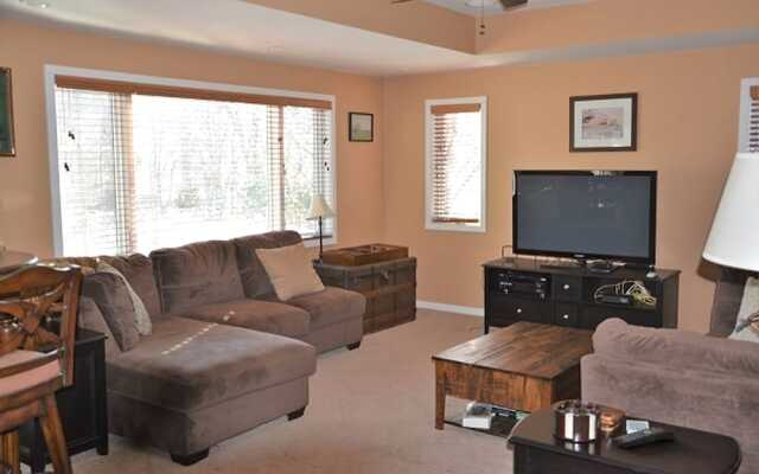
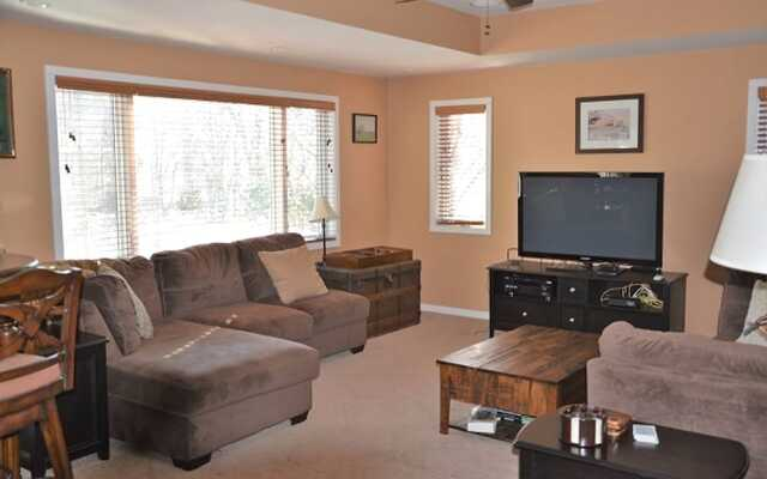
- remote control [612,425,677,449]
